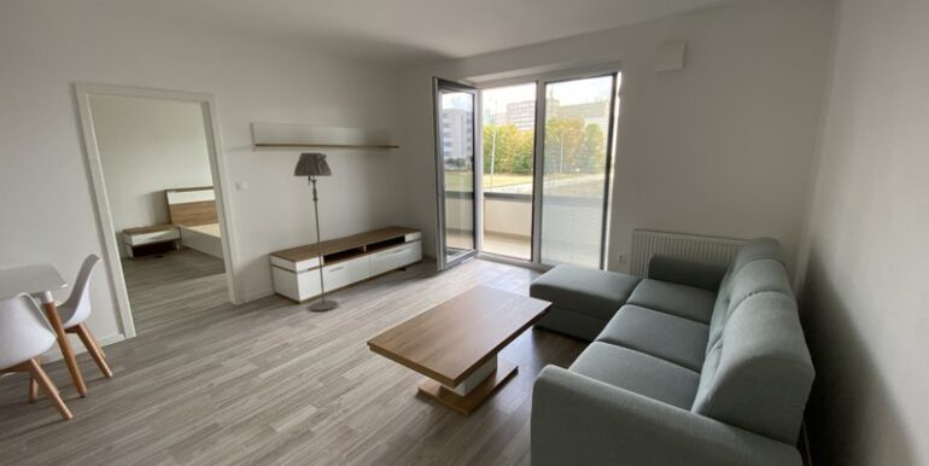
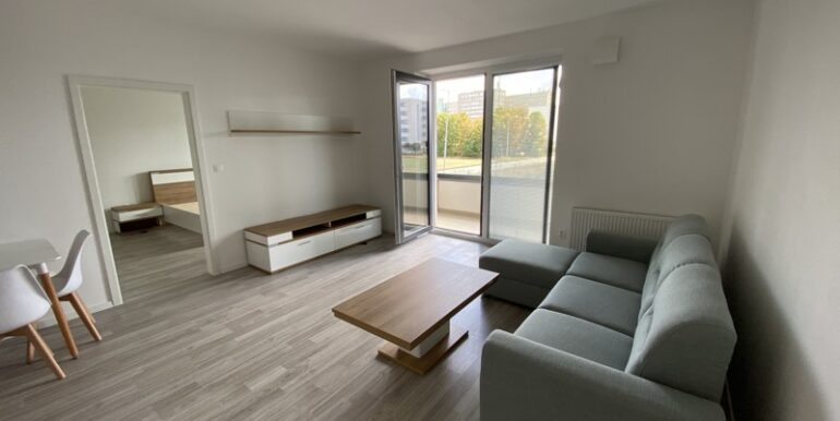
- floor lamp [293,151,339,313]
